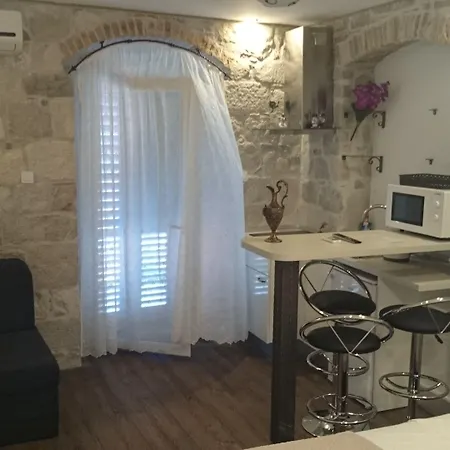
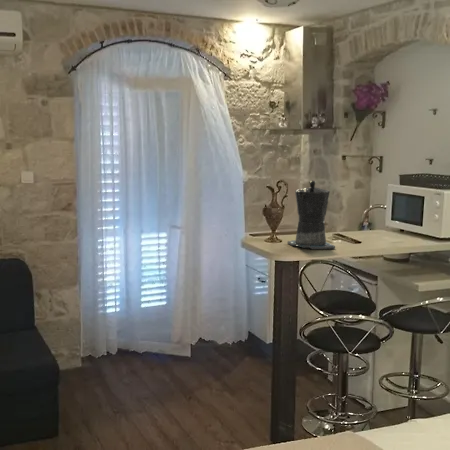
+ coffee maker [287,180,336,250]
